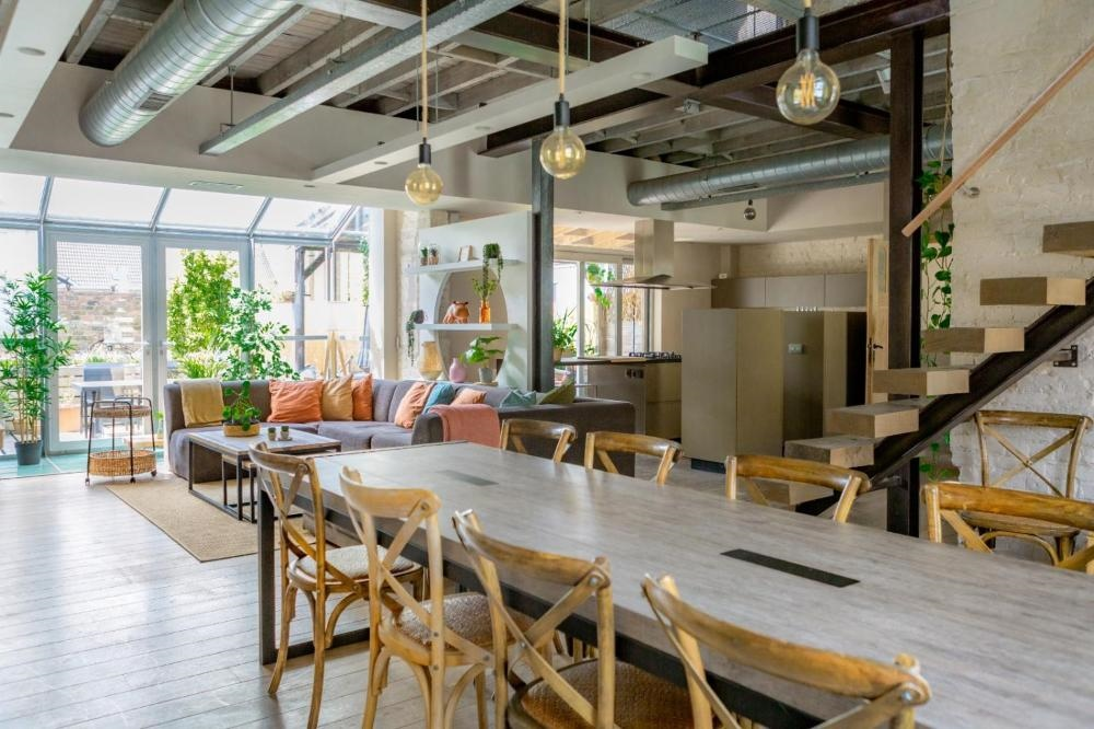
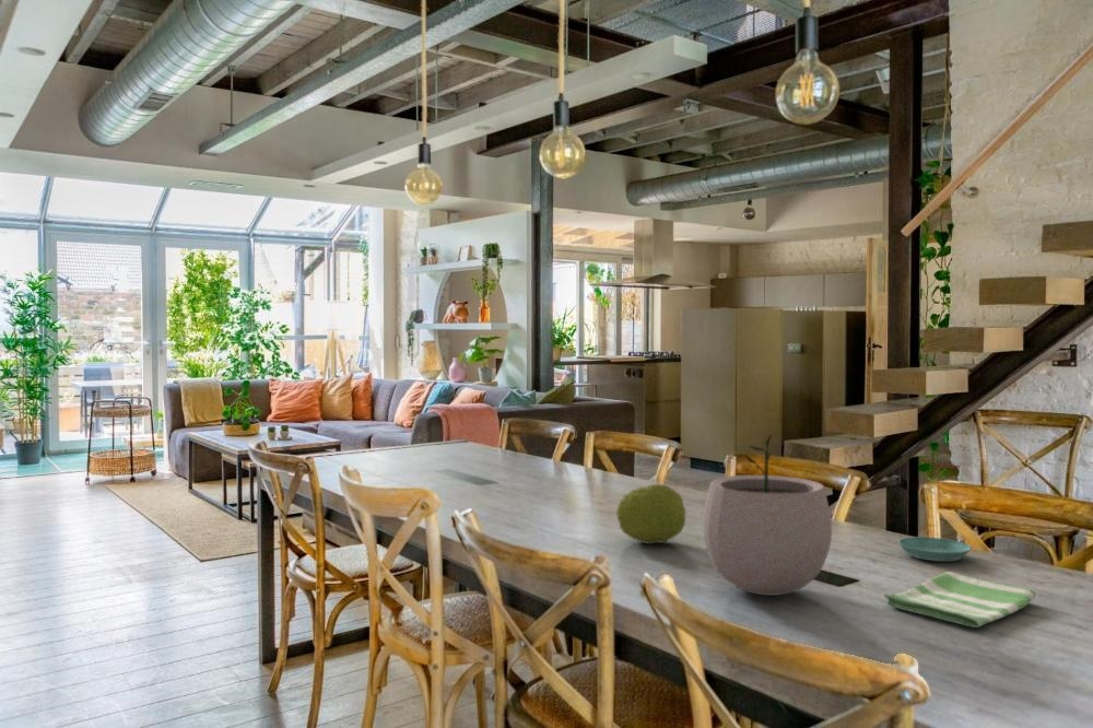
+ dish towel [883,571,1037,629]
+ fruit [615,483,687,545]
+ saucer [897,536,973,563]
+ plant pot [702,434,833,597]
